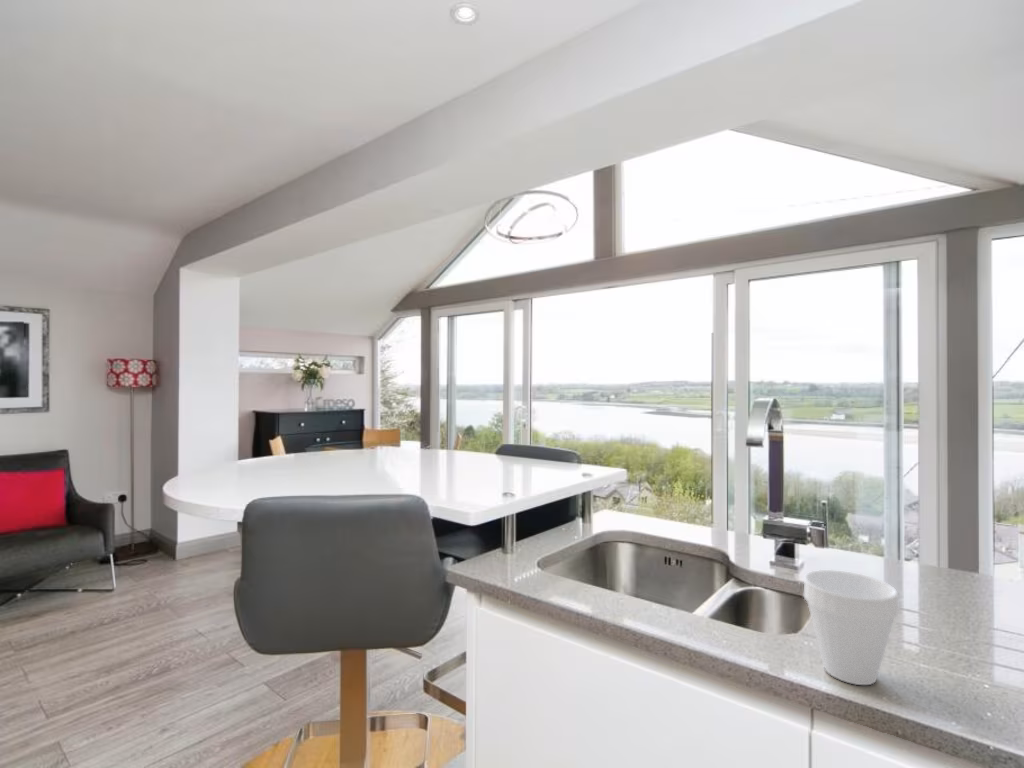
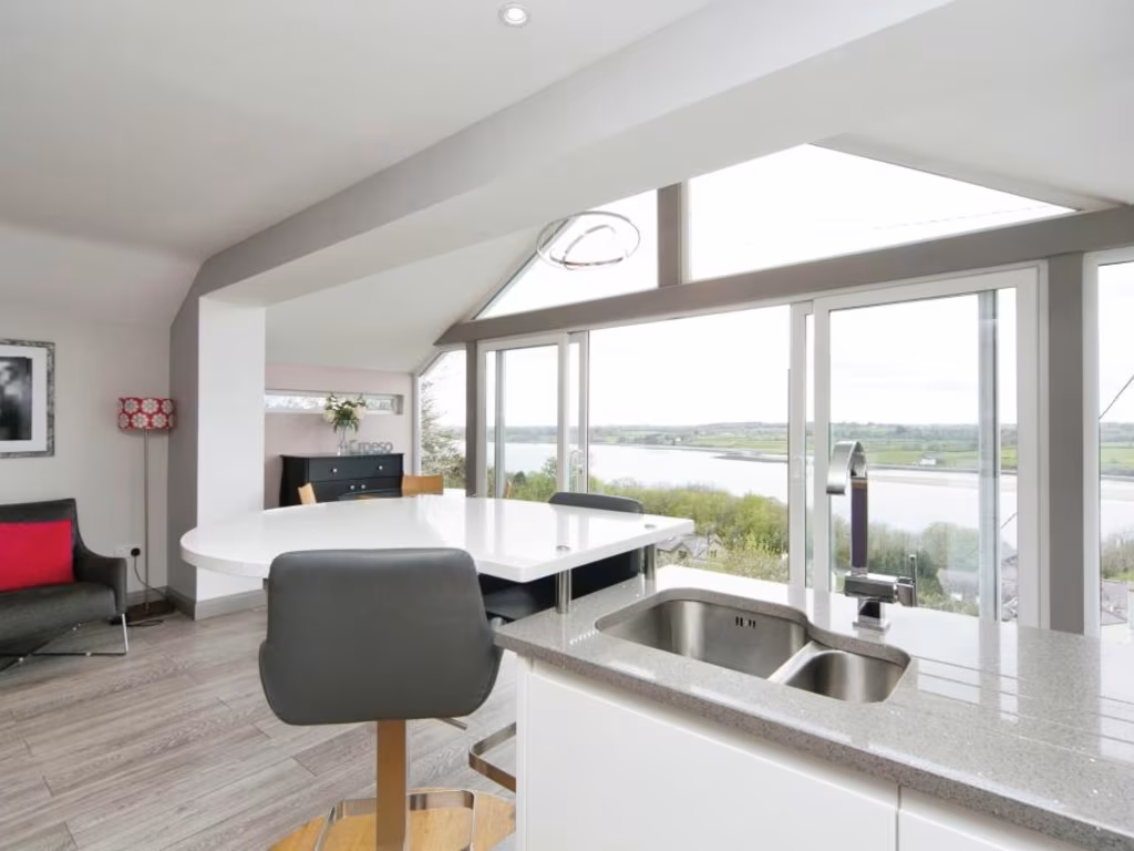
- cup [803,569,900,686]
